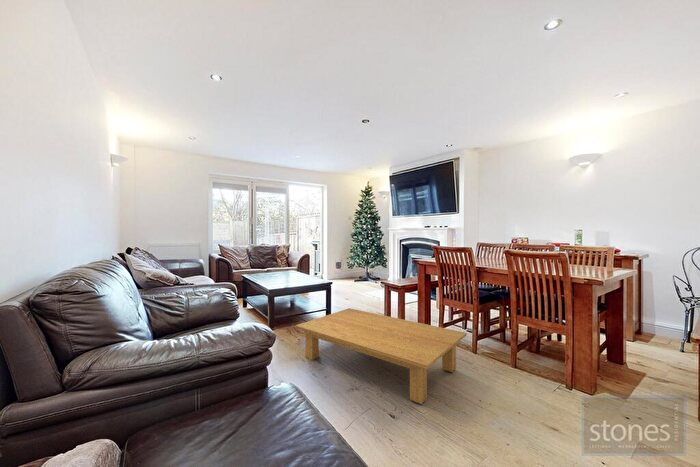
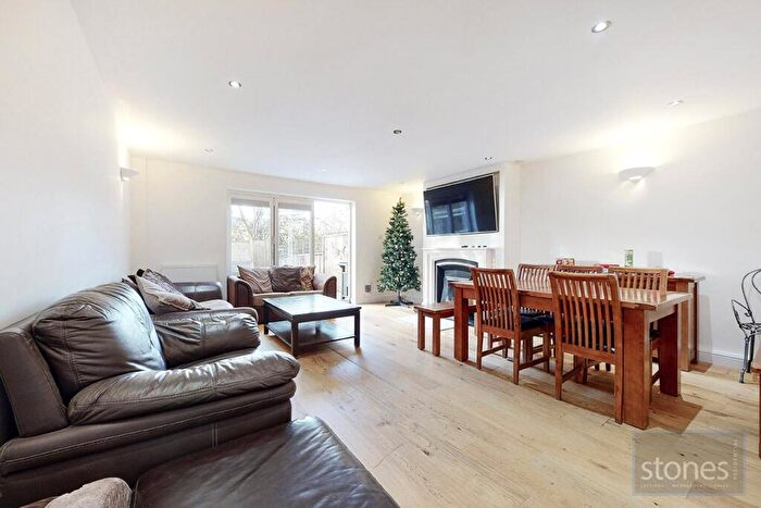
- coffee table [294,307,468,405]
